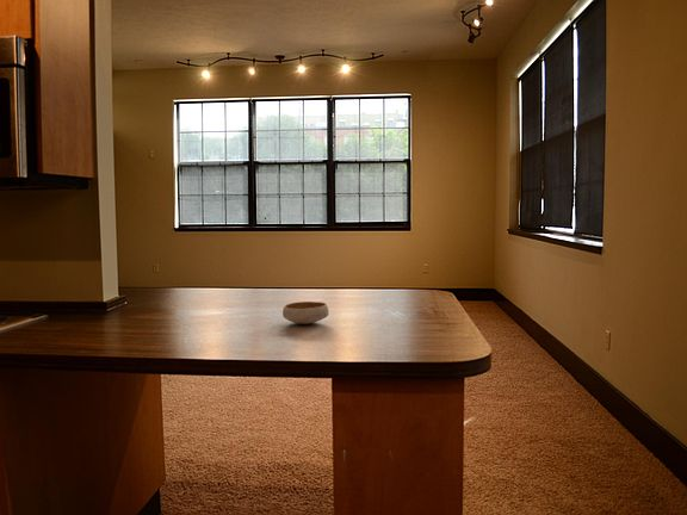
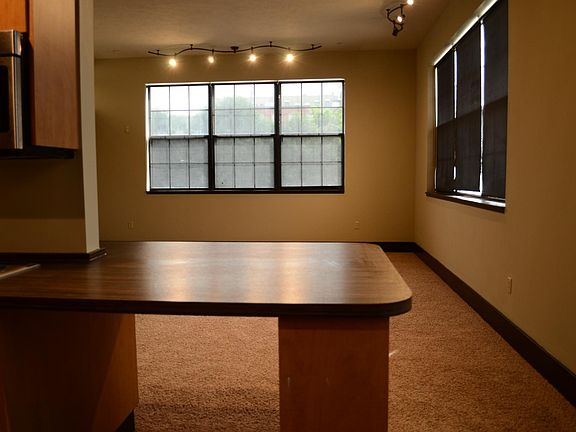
- bowl [281,300,330,325]
